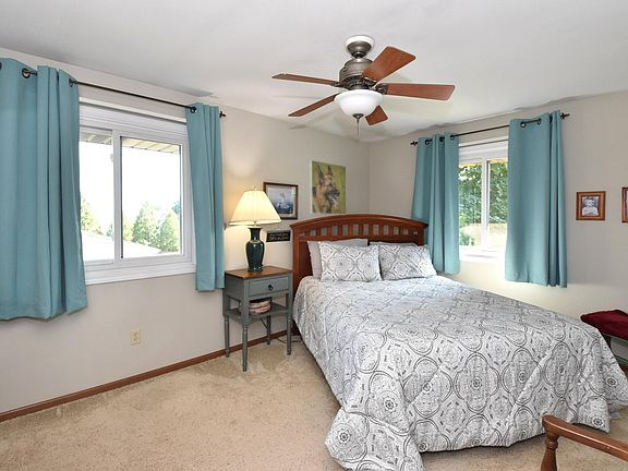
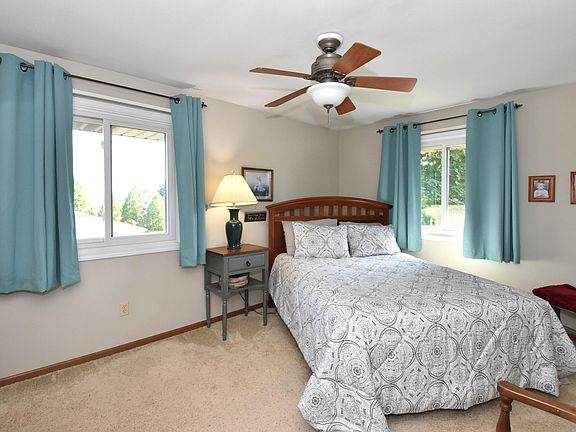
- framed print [309,159,348,216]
